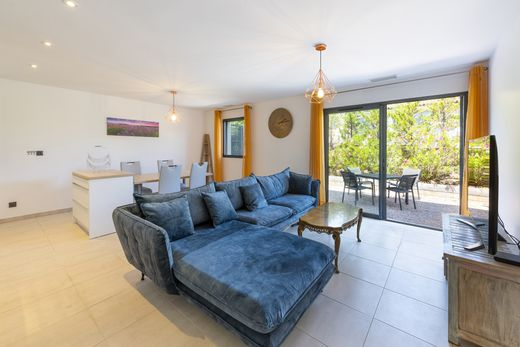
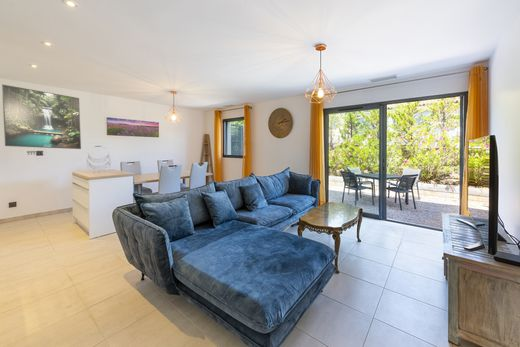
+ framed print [1,83,82,150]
